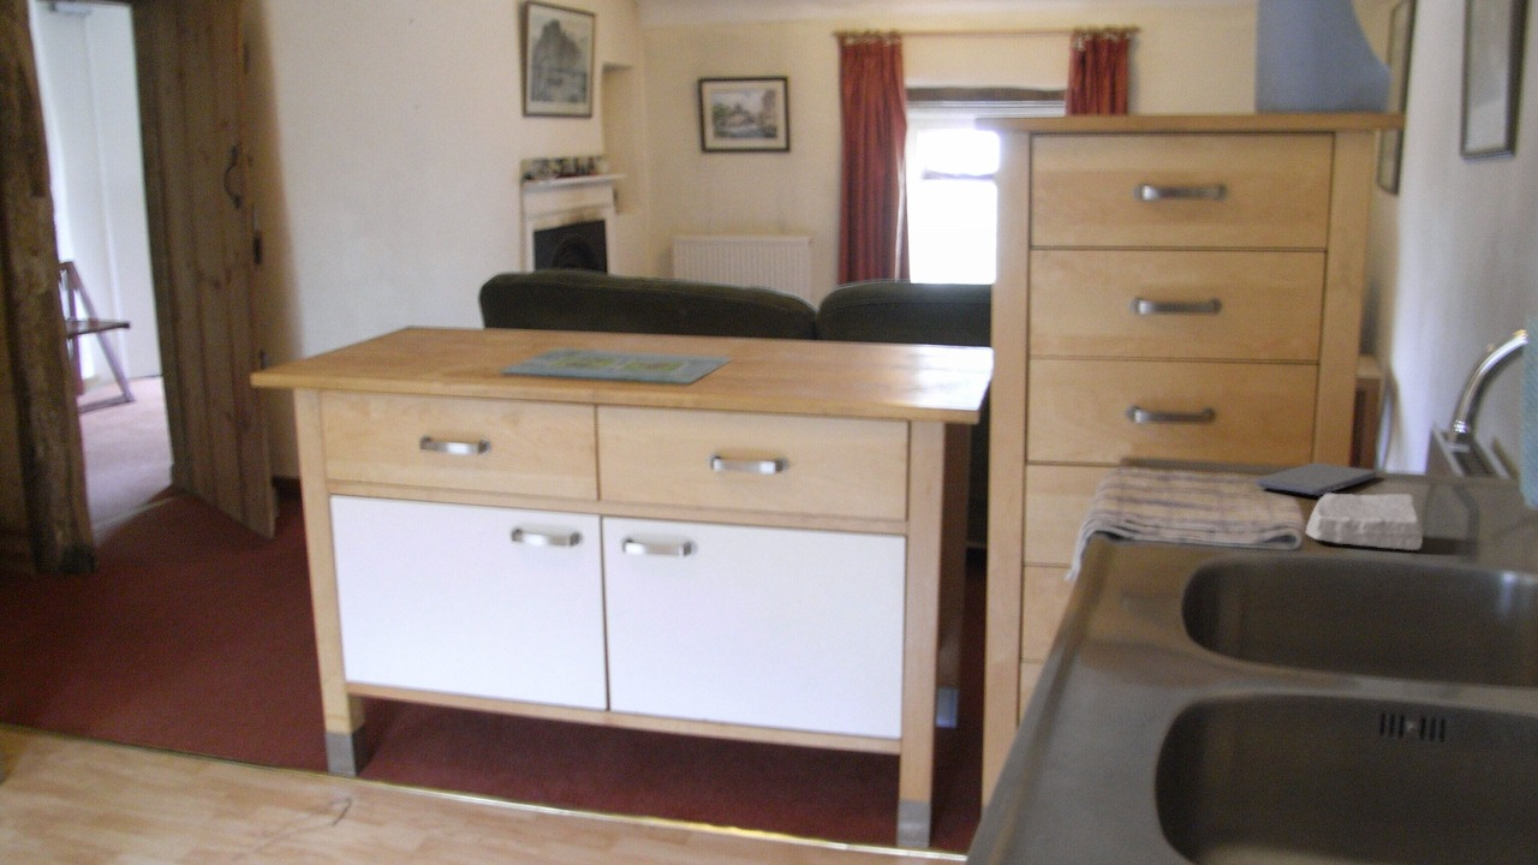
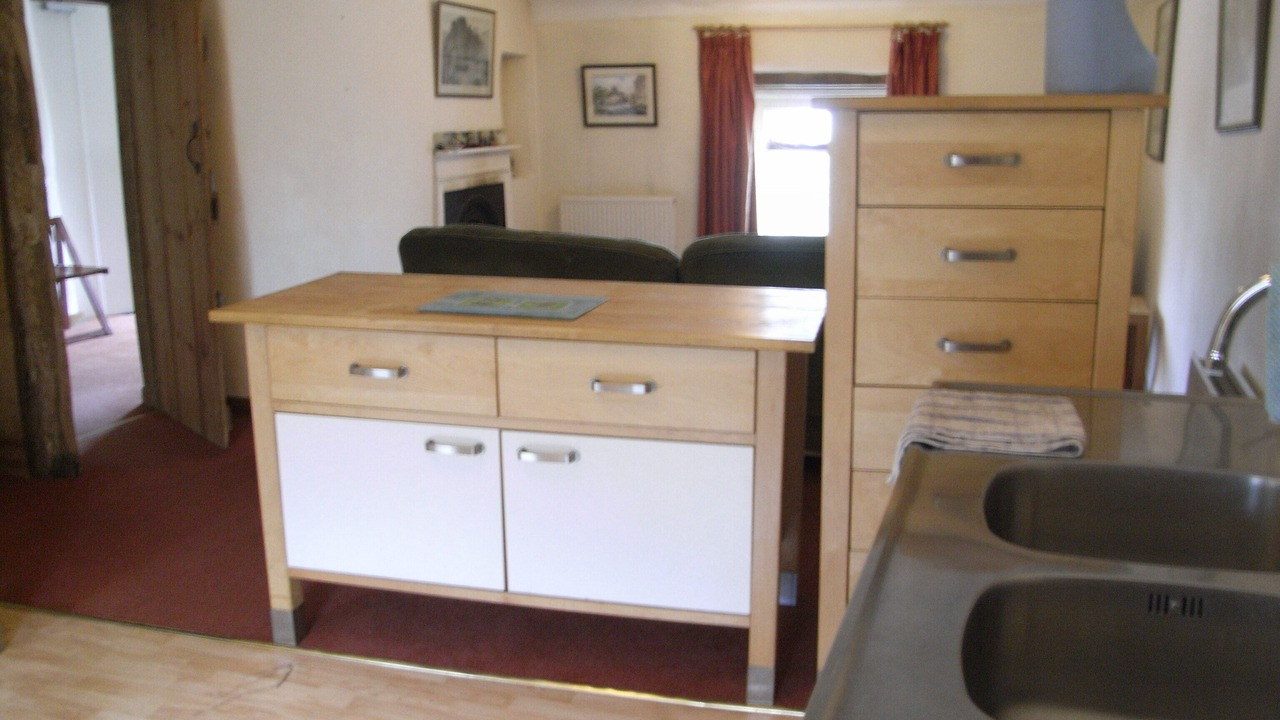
- soap bar [1305,493,1424,551]
- smartphone [1254,461,1378,496]
